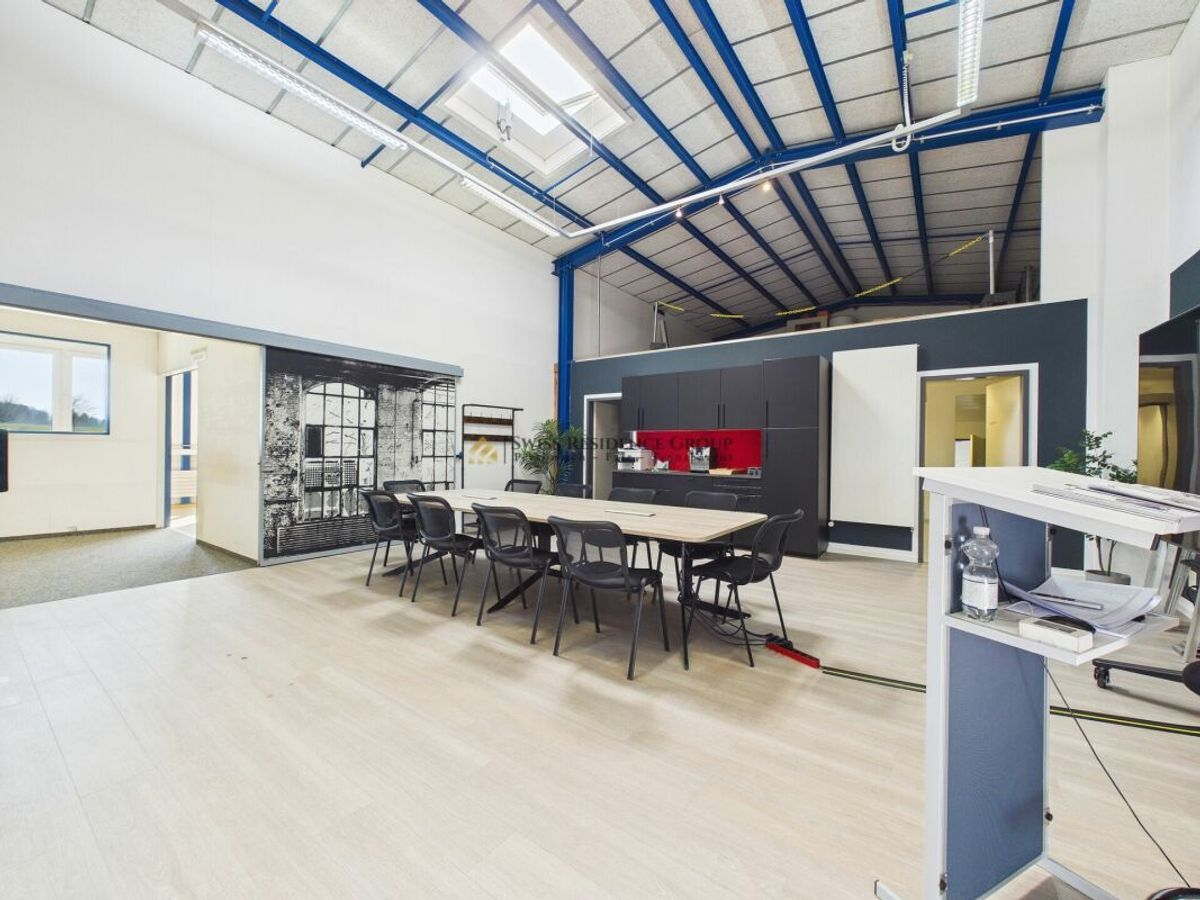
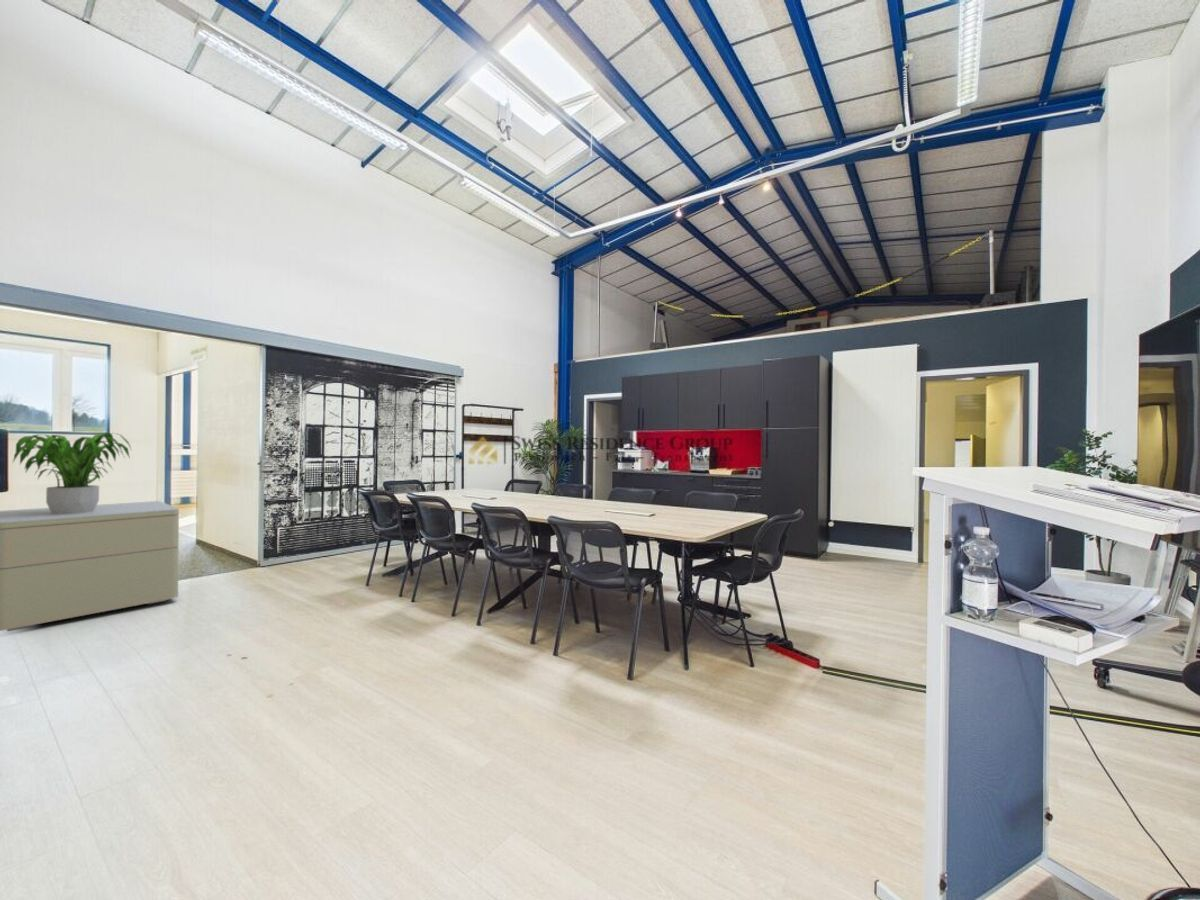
+ nightstand [0,500,180,632]
+ potted plant [11,432,132,514]
